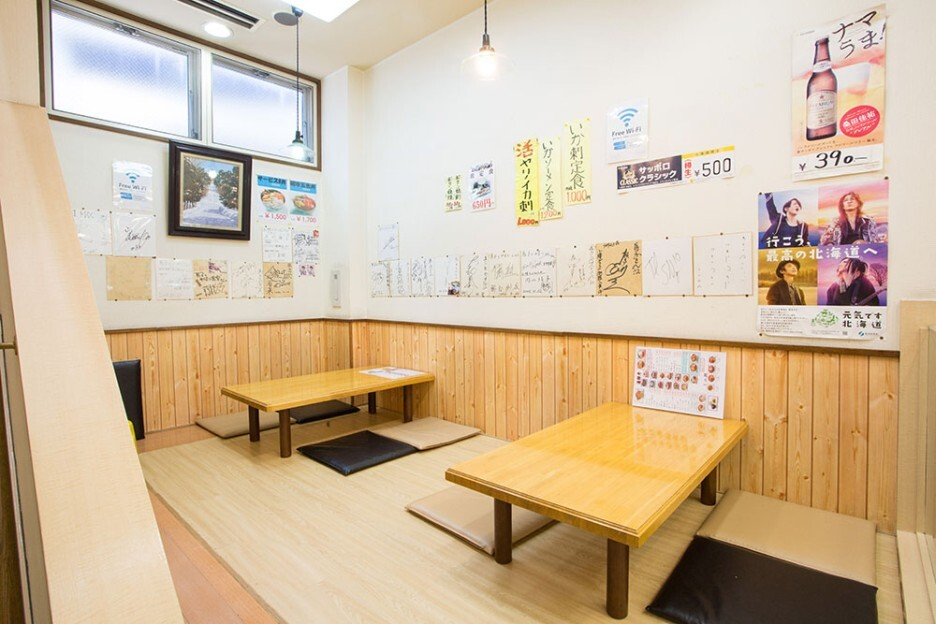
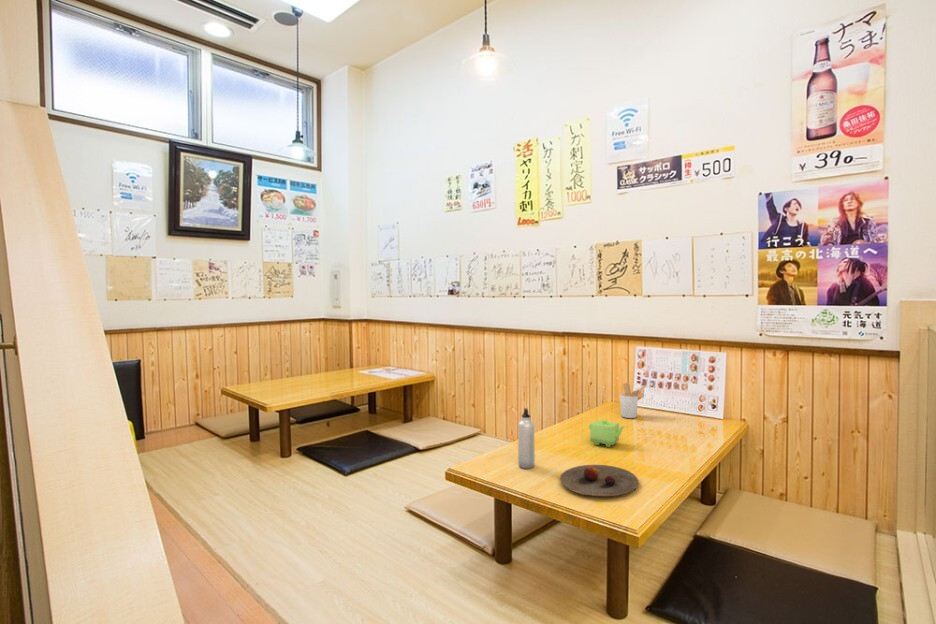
+ plate [559,464,639,497]
+ utensil holder [619,382,647,419]
+ water bottle [517,407,536,469]
+ teapot [588,419,627,448]
